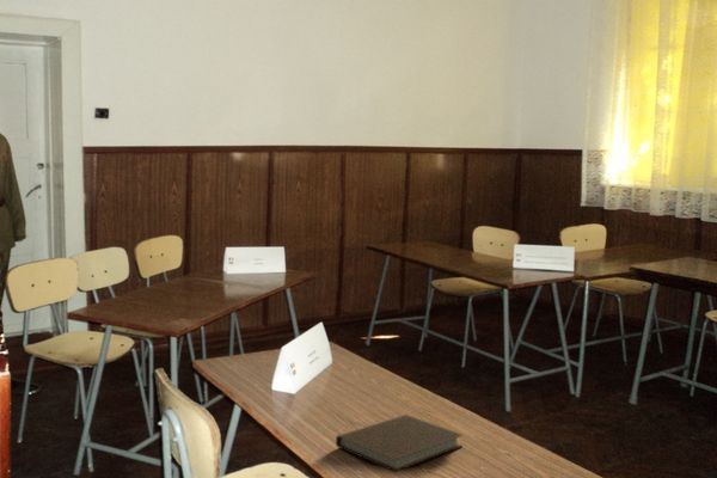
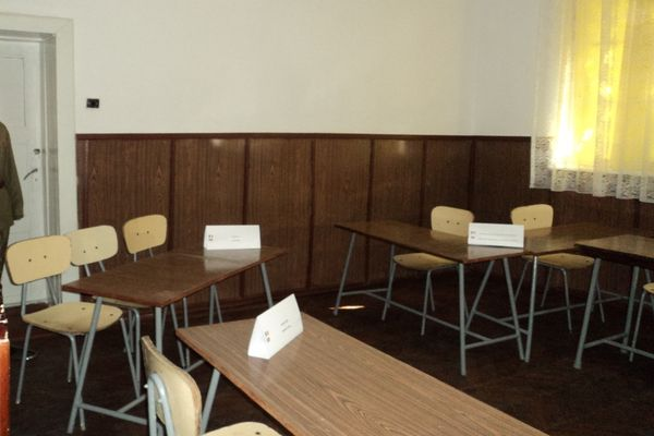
- notebook [335,413,464,473]
